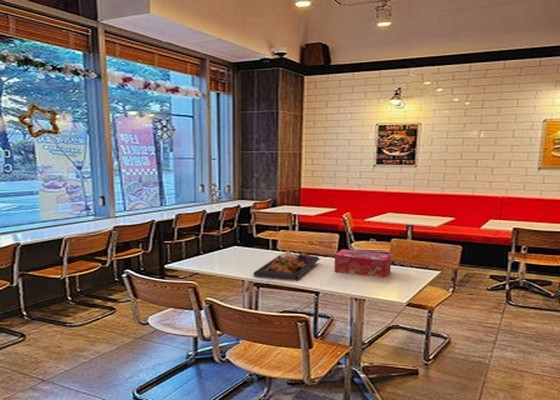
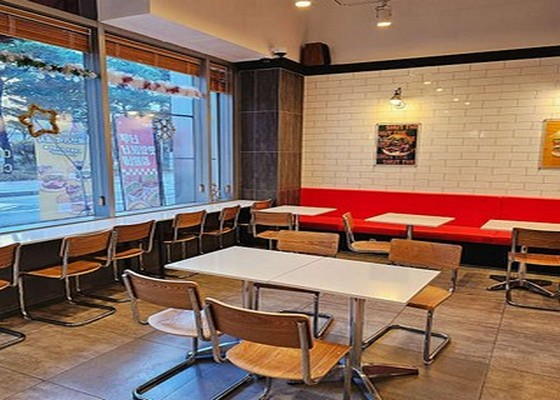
- tissue box [333,248,392,279]
- food tray [252,249,320,282]
